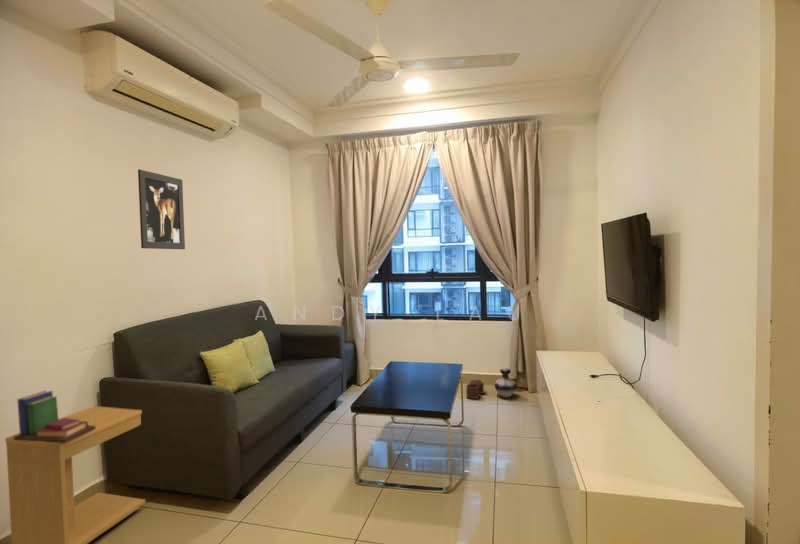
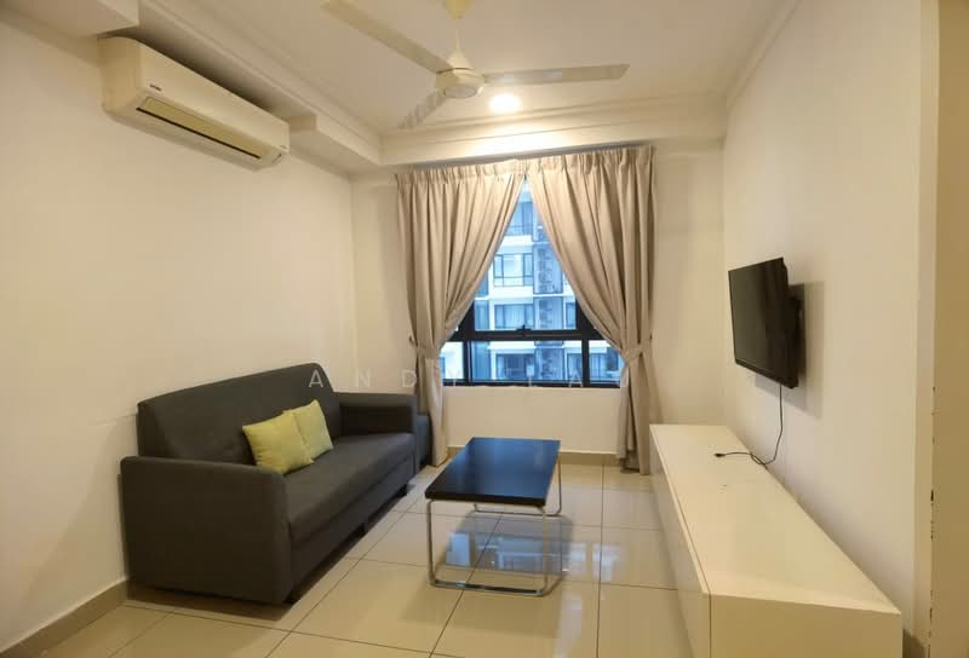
- wall art [137,168,186,250]
- lantern [465,379,485,400]
- side table [4,405,146,544]
- book [13,390,96,444]
- ceramic jug [494,367,517,398]
